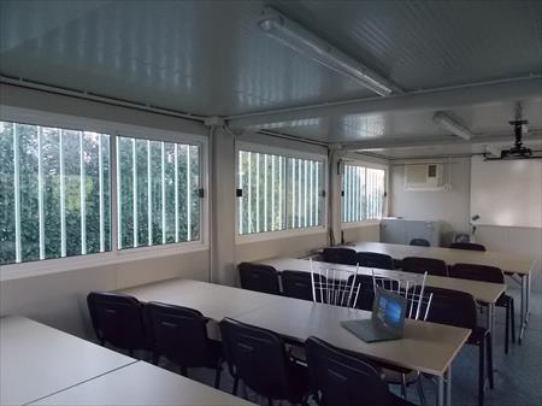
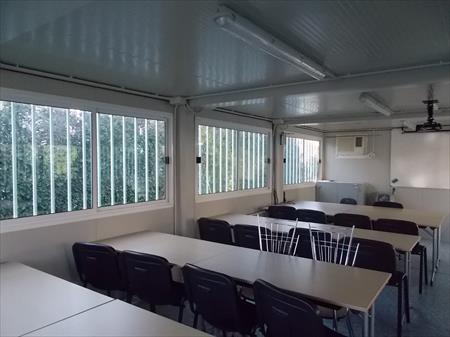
- laptop [338,284,410,343]
